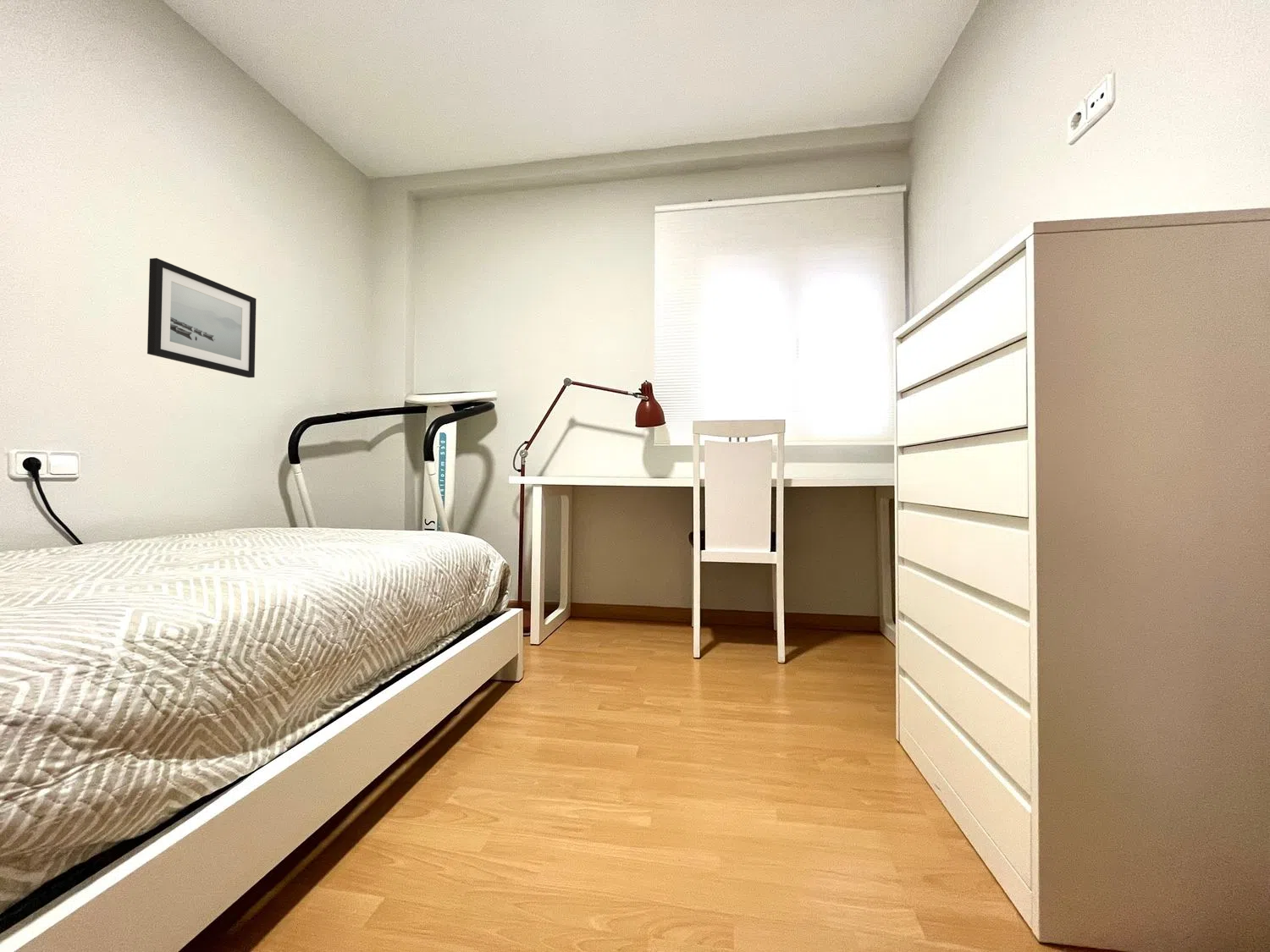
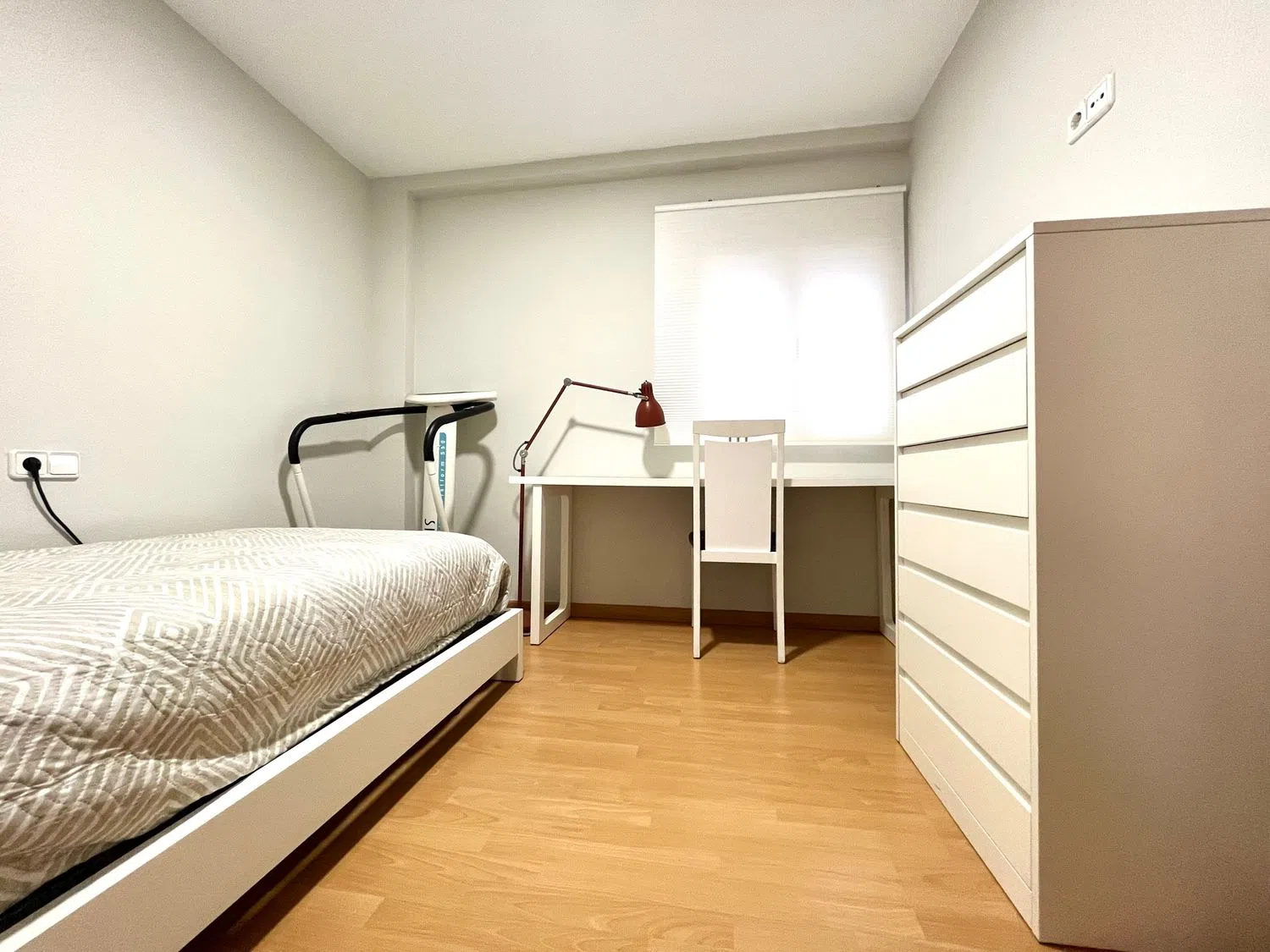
- wall art [146,257,257,378]
